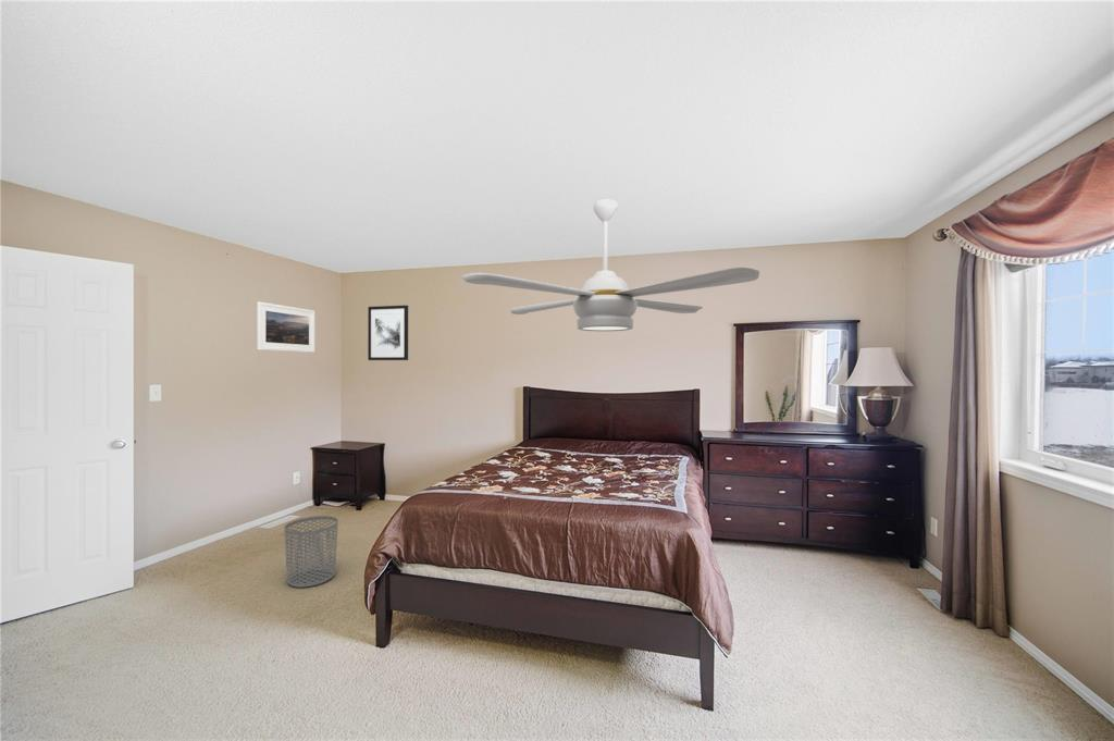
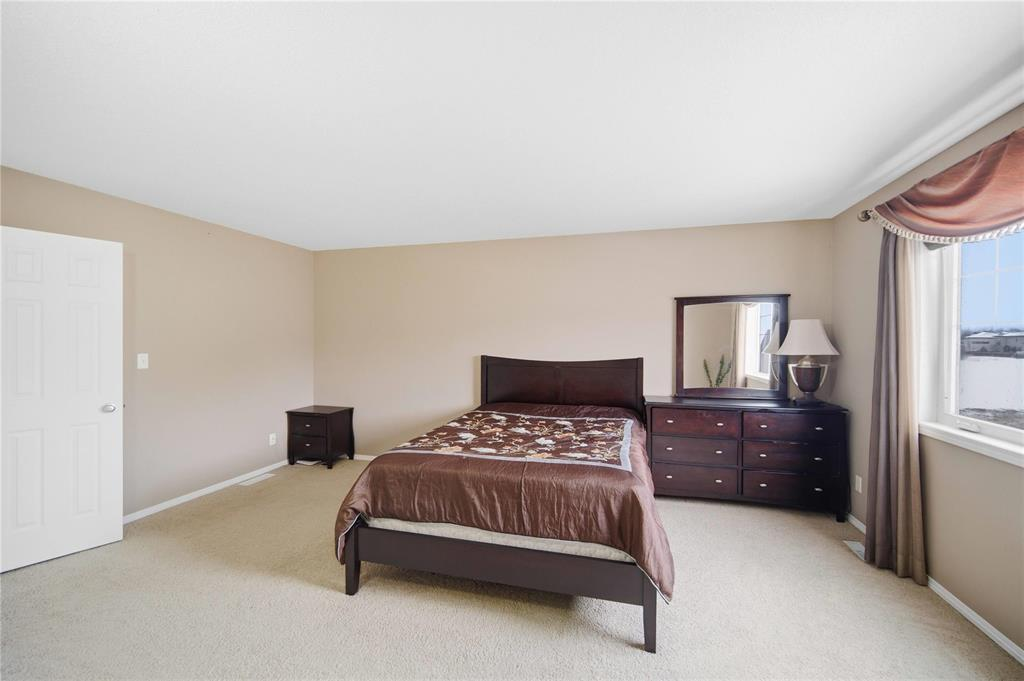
- ceiling fan [461,199,760,332]
- wall art [367,305,409,361]
- waste bin [283,515,339,589]
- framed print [256,300,315,354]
